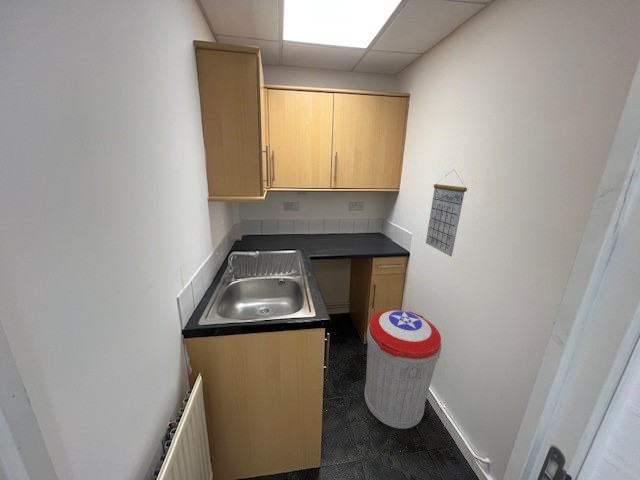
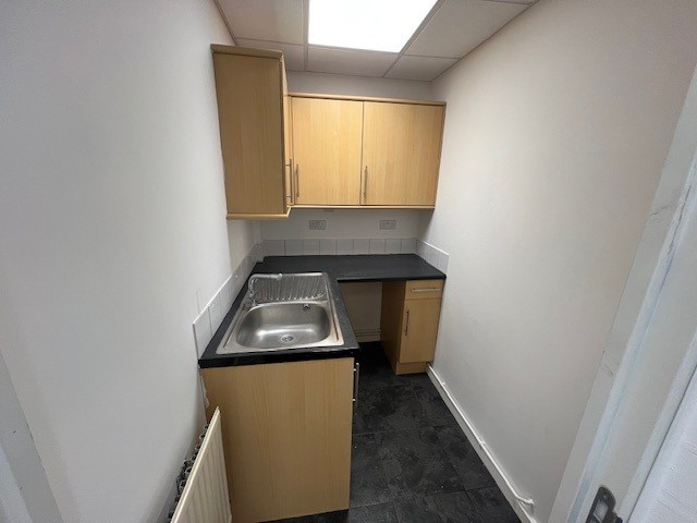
- calendar [425,168,468,258]
- trash can [364,309,442,430]
